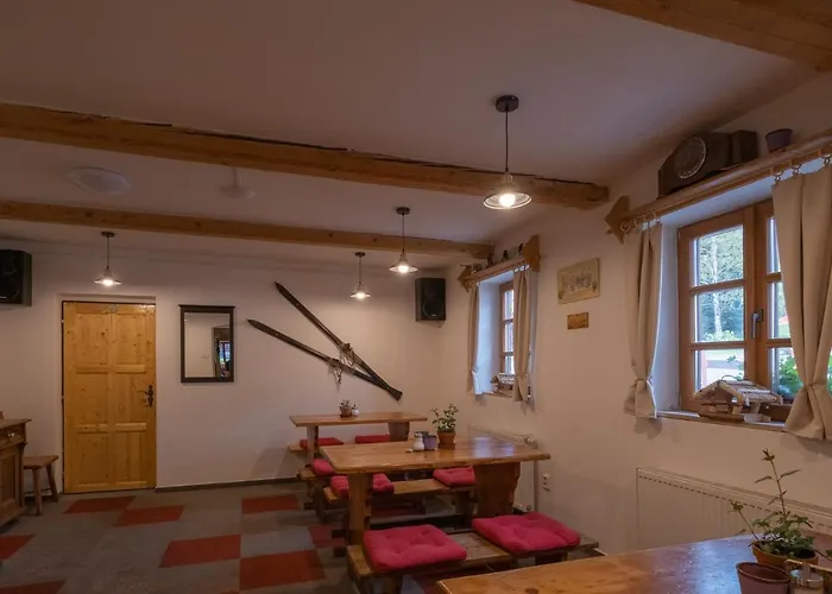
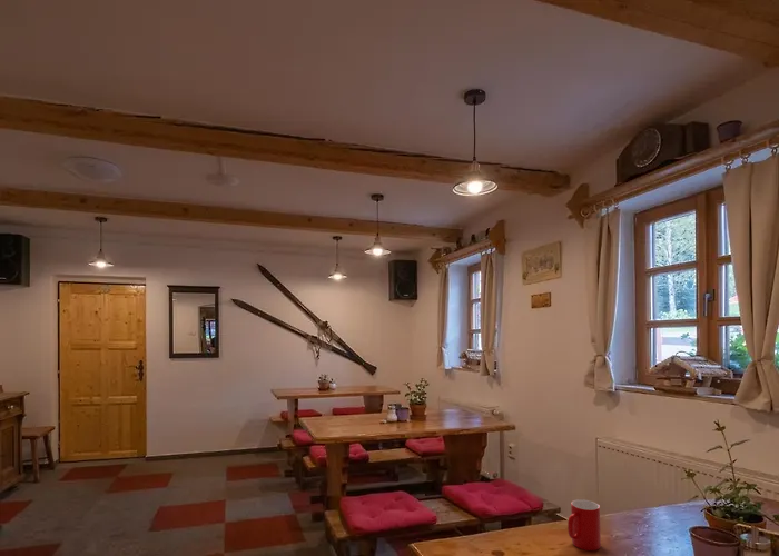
+ cup [566,498,602,552]
